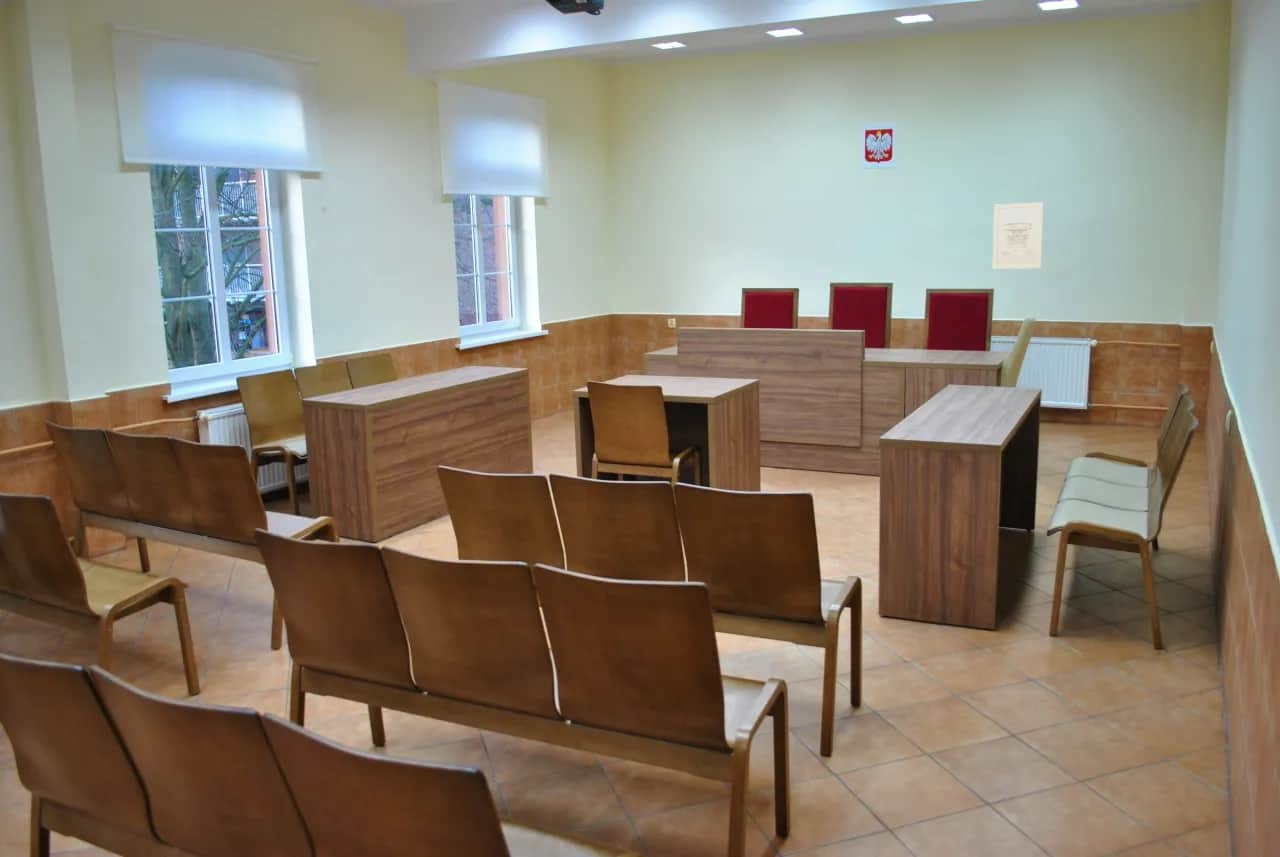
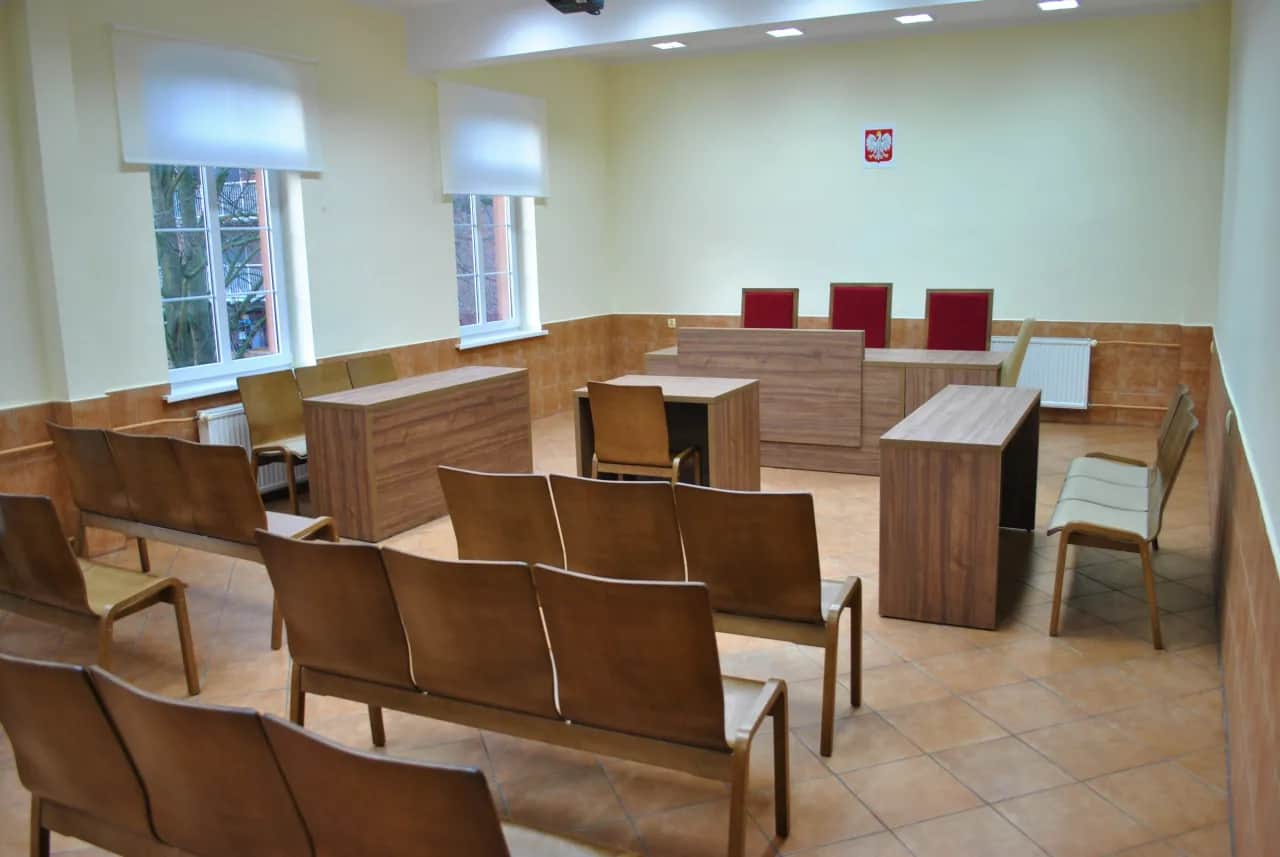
- wall art [992,201,1044,270]
